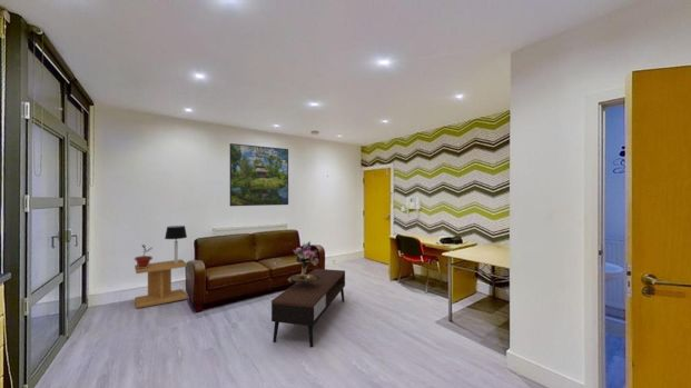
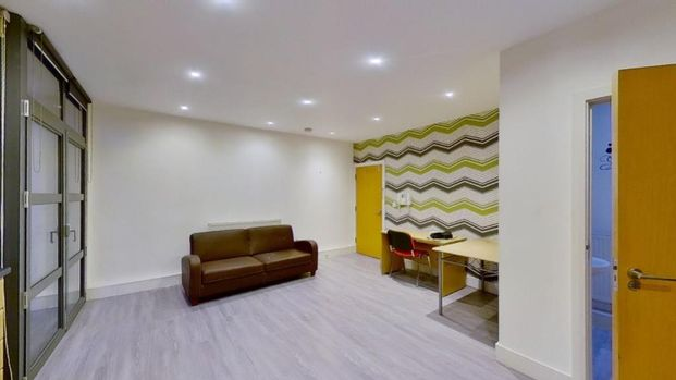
- table lamp [164,225,188,263]
- potted plant [134,242,154,268]
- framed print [229,142,289,207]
- side table [134,258,188,309]
- coffee table [270,268,346,348]
- bouquet [287,240,320,283]
